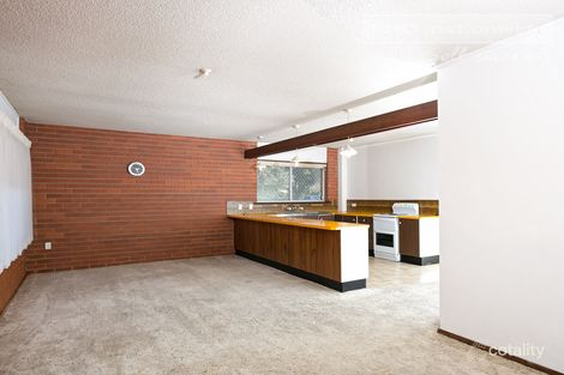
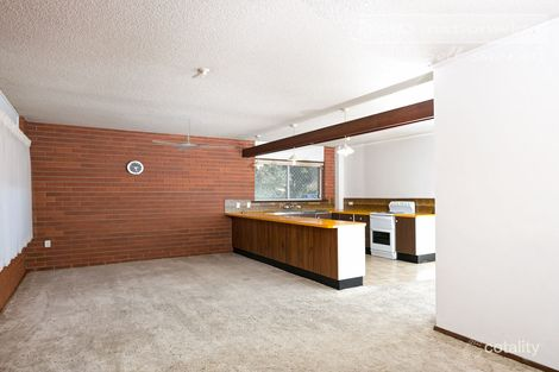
+ ceiling fan [151,118,237,152]
